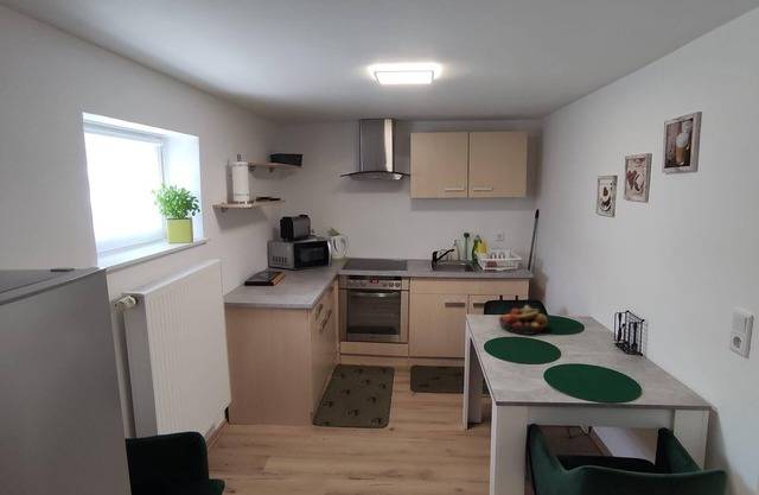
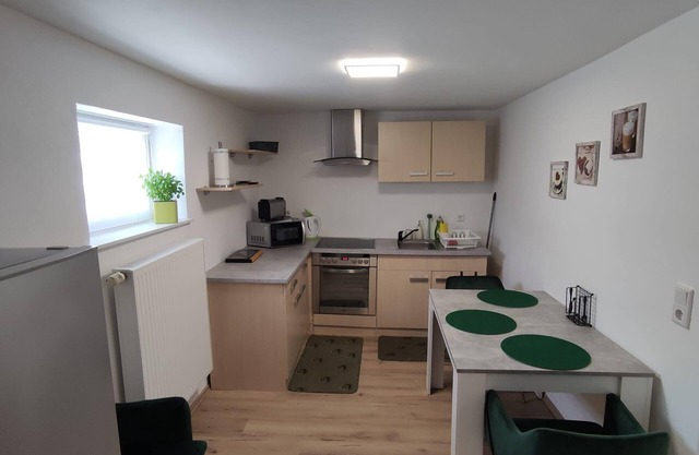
- fruit bowl [498,304,549,336]
